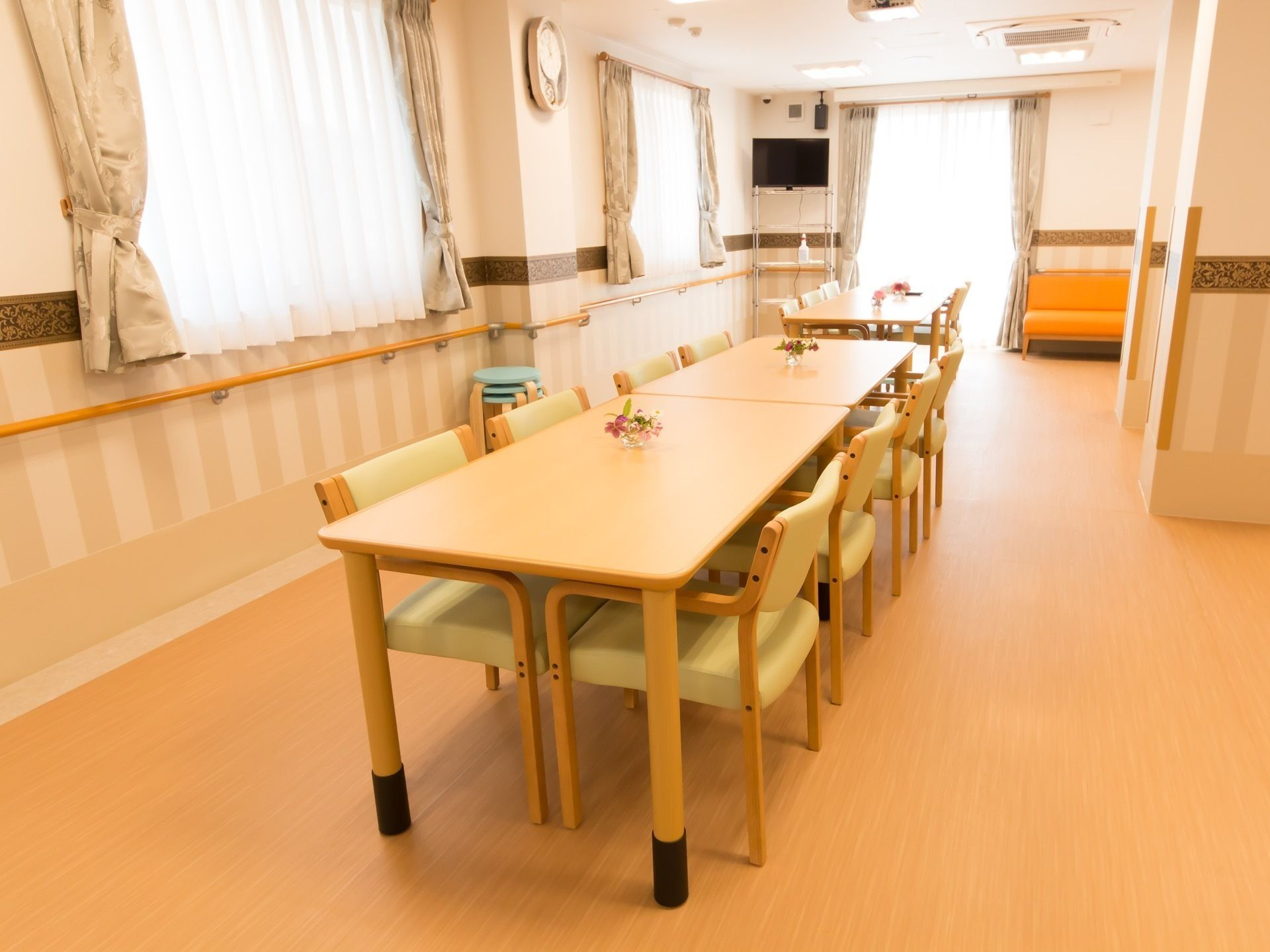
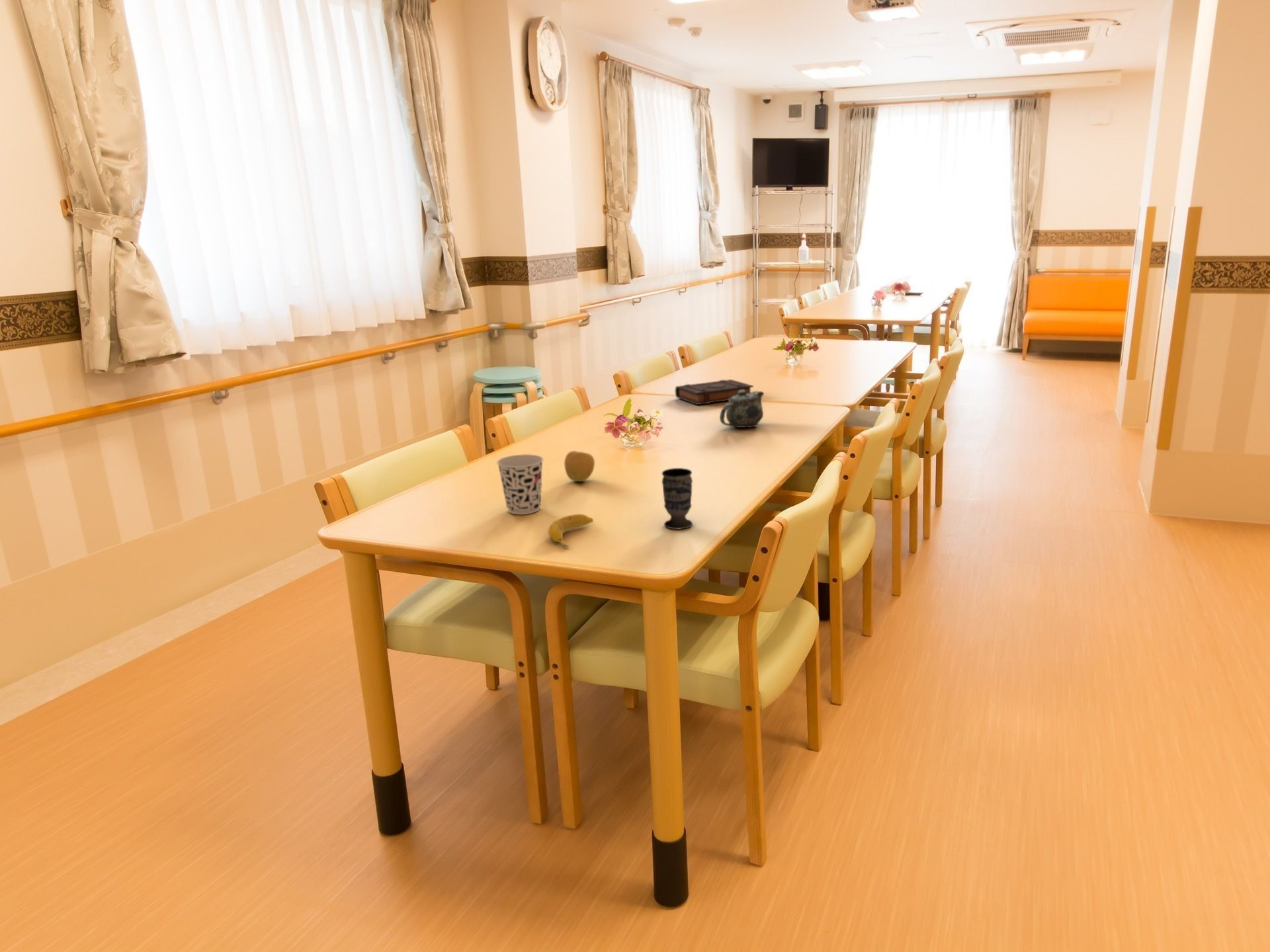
+ apple [564,450,595,482]
+ book [675,379,754,405]
+ chinaware [719,390,765,428]
+ banana [547,514,594,549]
+ cup [661,467,693,530]
+ cup [496,454,544,515]
